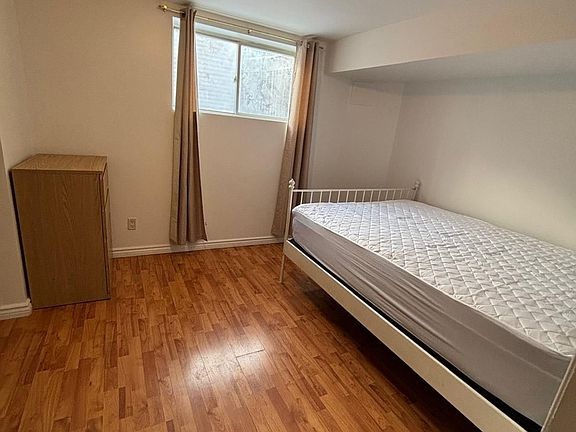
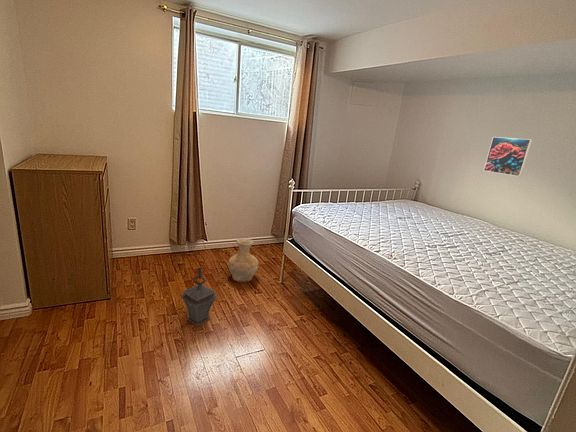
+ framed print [483,136,534,178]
+ vase [227,237,259,283]
+ lantern [179,266,219,327]
